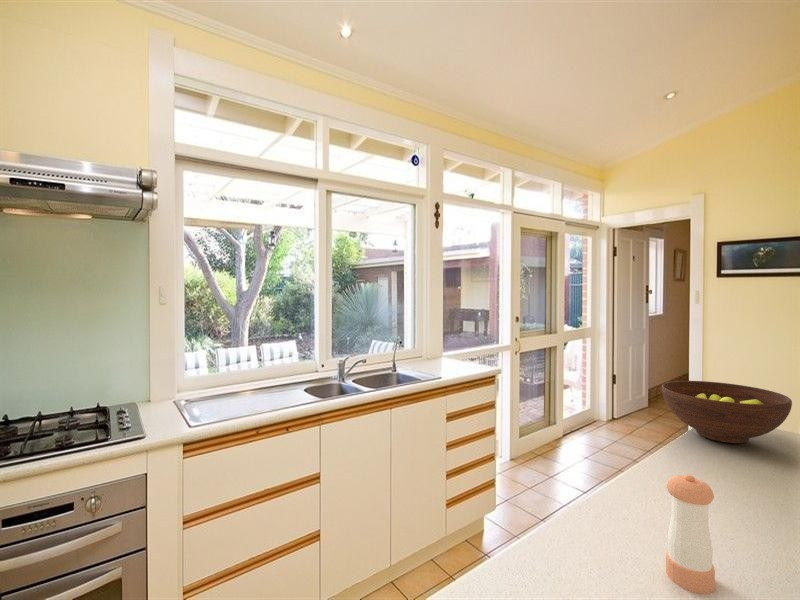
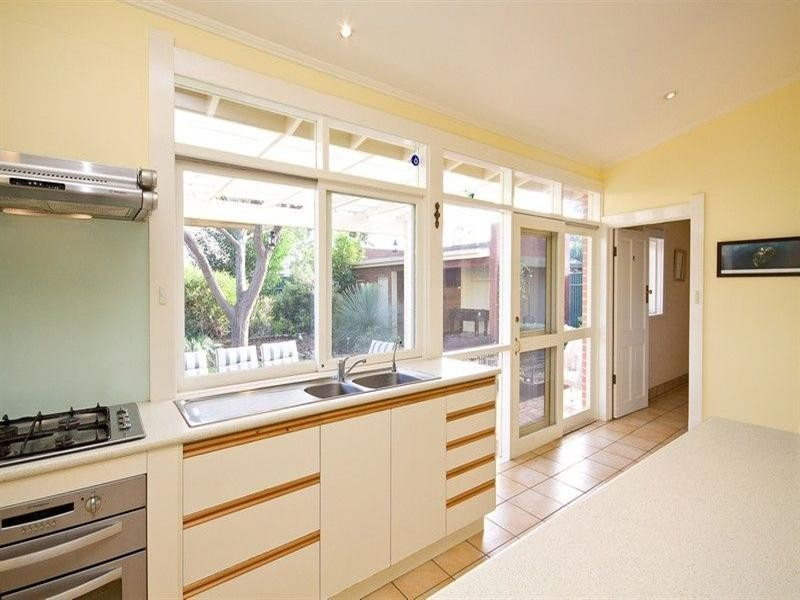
- pepper shaker [665,474,716,595]
- fruit bowl [661,380,793,444]
